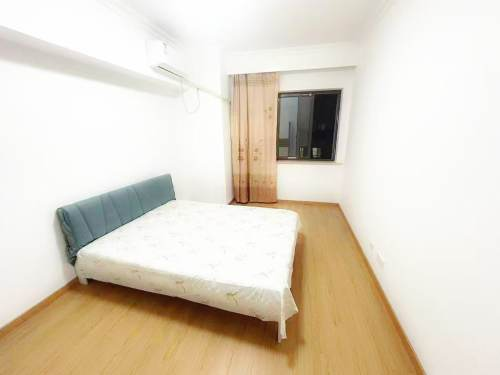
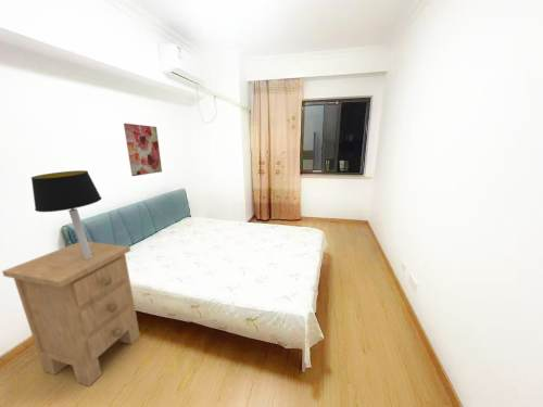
+ table lamp [30,169,102,259]
+ wall art [123,123,163,177]
+ nightstand [1,240,141,387]
